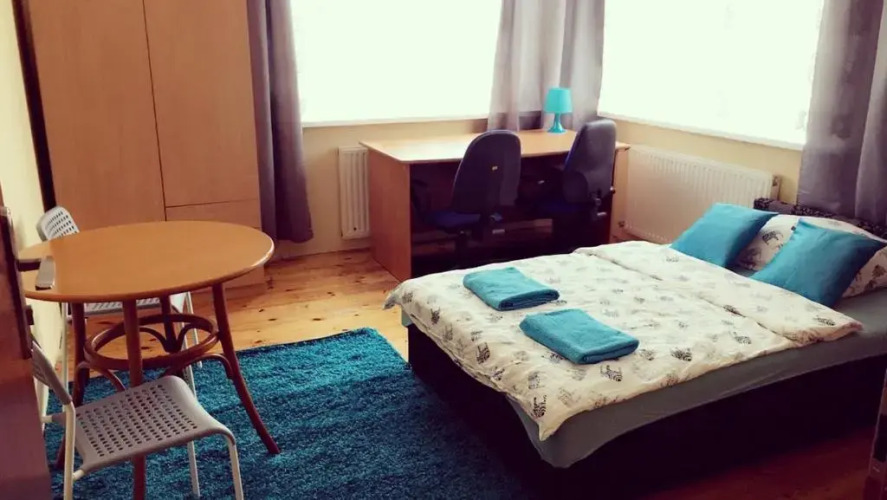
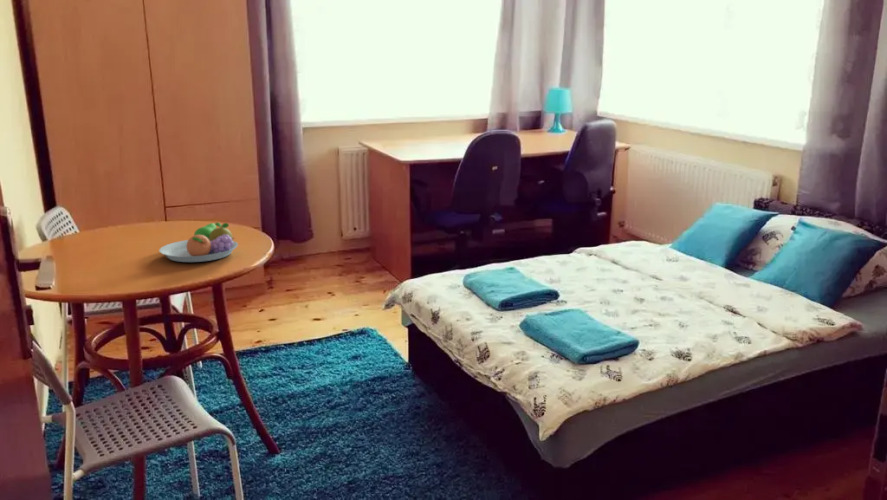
+ fruit bowl [158,221,239,263]
